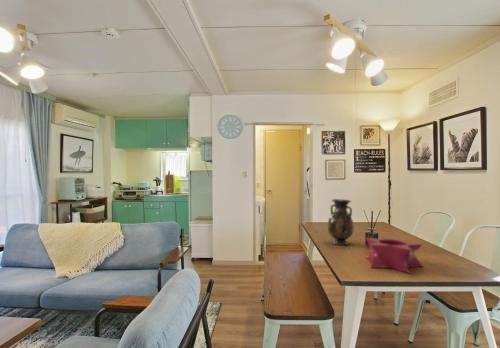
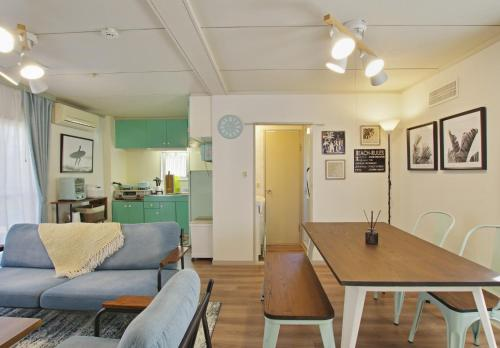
- vase [326,198,355,246]
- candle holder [365,236,424,275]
